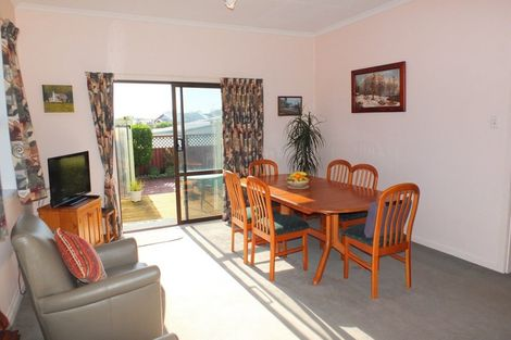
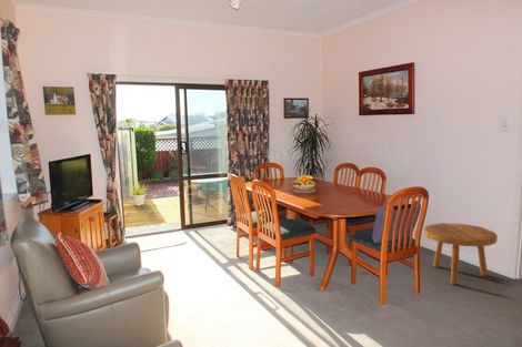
+ footstool [423,222,499,286]
